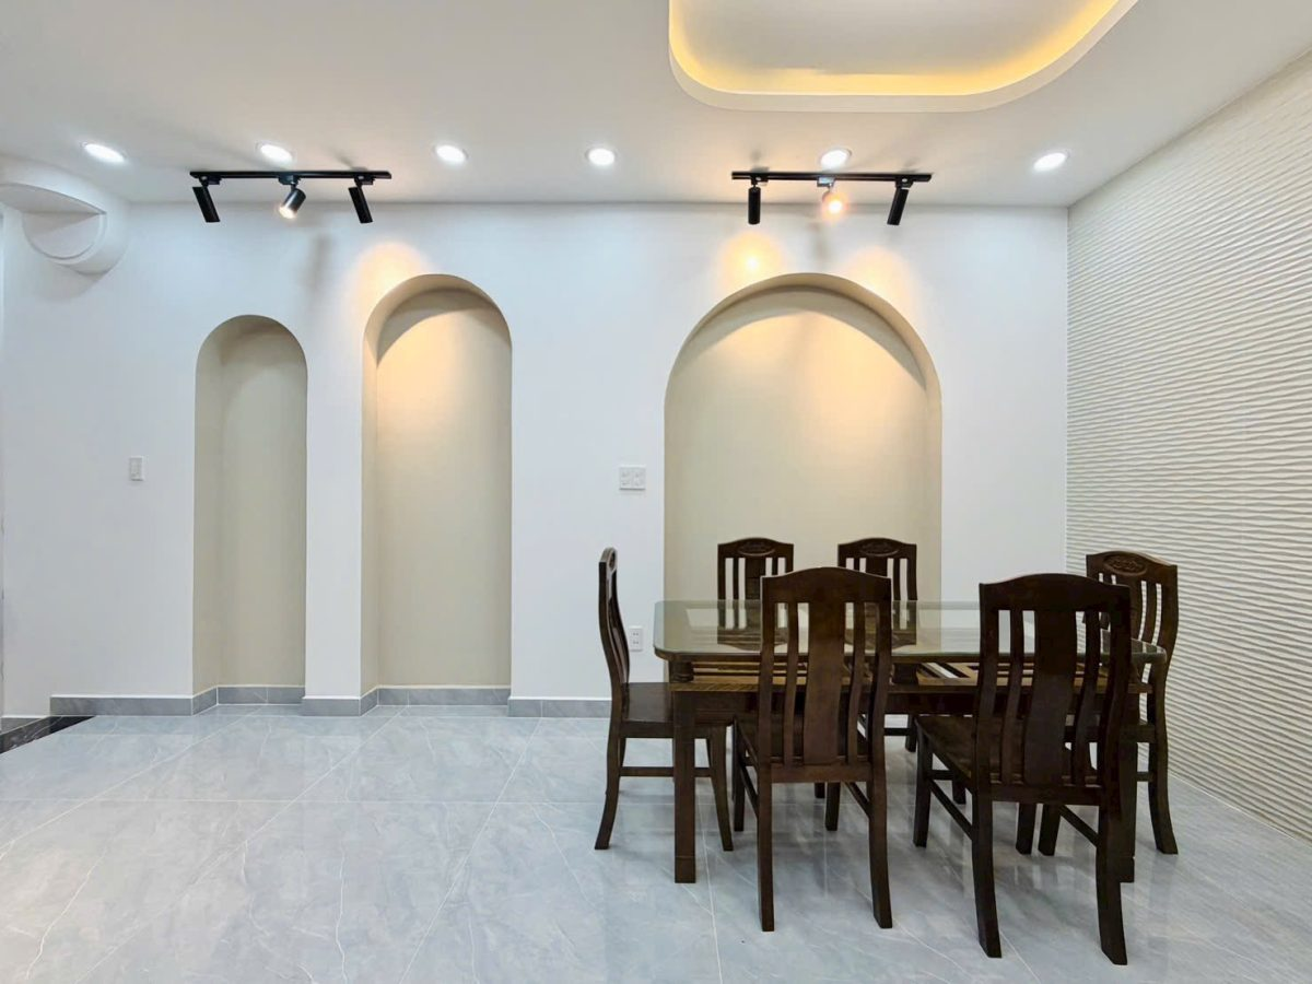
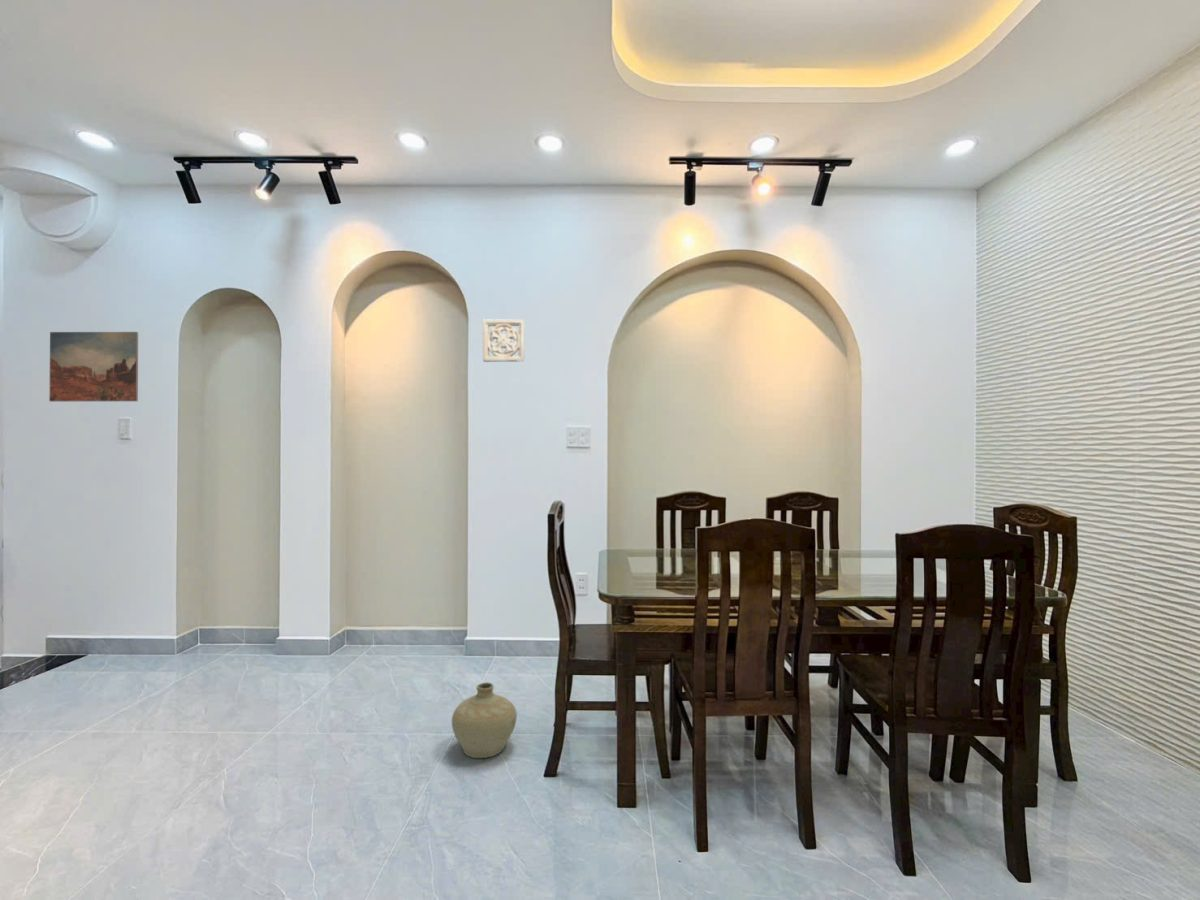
+ wall ornament [482,318,526,363]
+ ceramic jug [451,681,518,759]
+ wall art [48,331,139,403]
